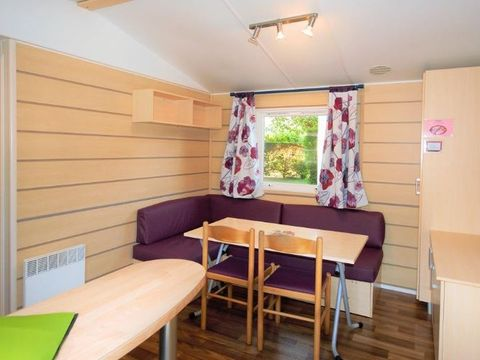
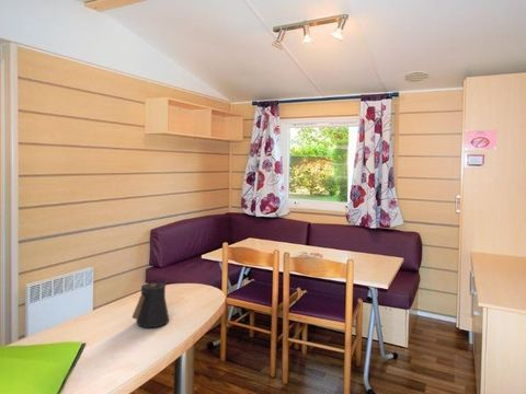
+ kettle [132,279,170,328]
